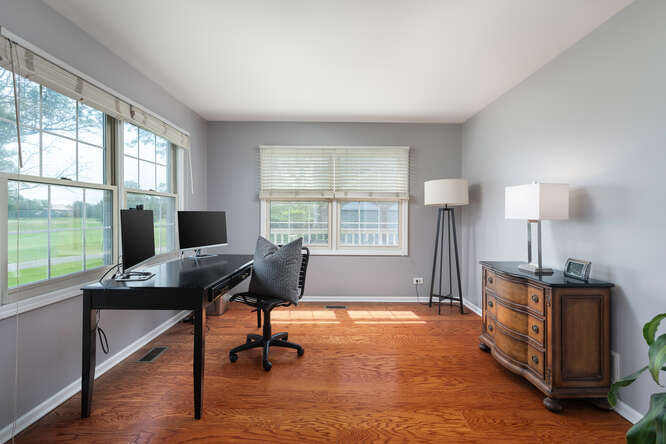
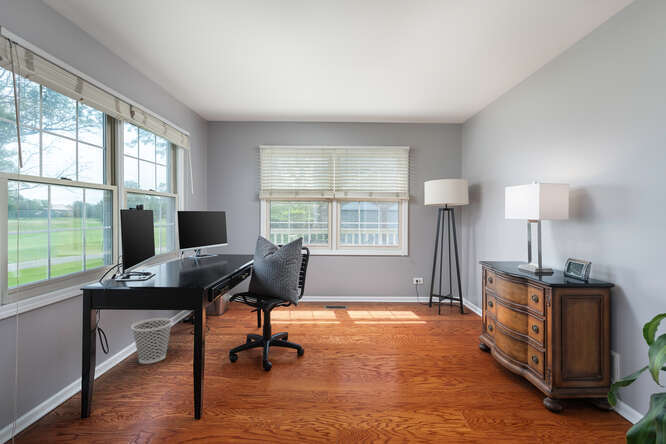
+ wastebasket [130,317,173,365]
